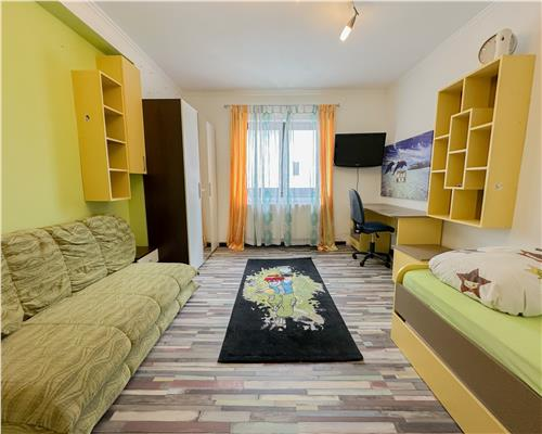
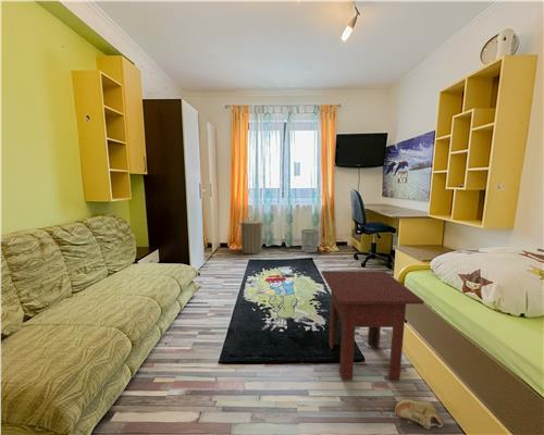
+ laundry hamper [237,215,265,254]
+ waste bin [300,228,320,253]
+ side table [320,270,425,382]
+ sneaker [394,398,445,430]
